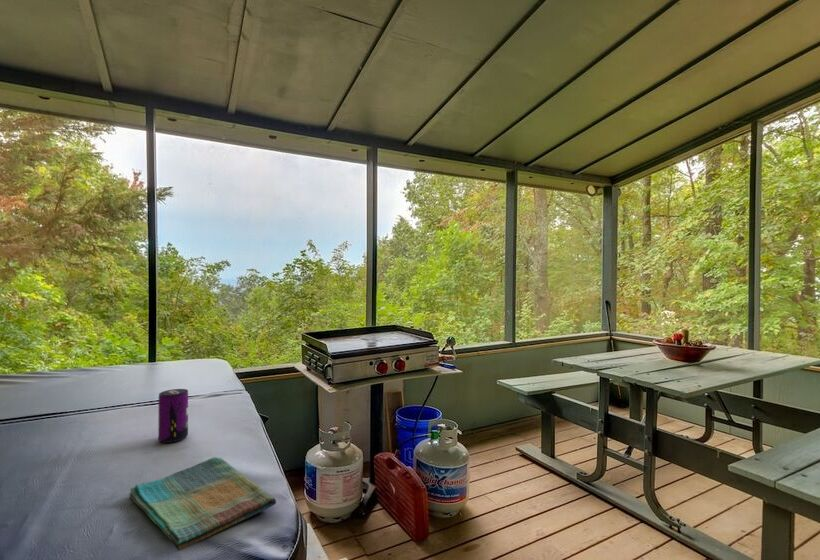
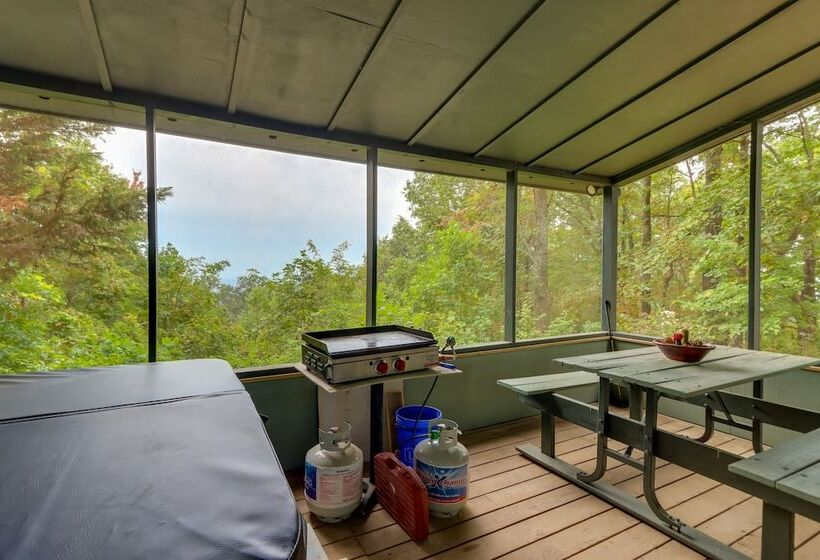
- beverage can [157,388,189,444]
- dish towel [128,456,277,552]
